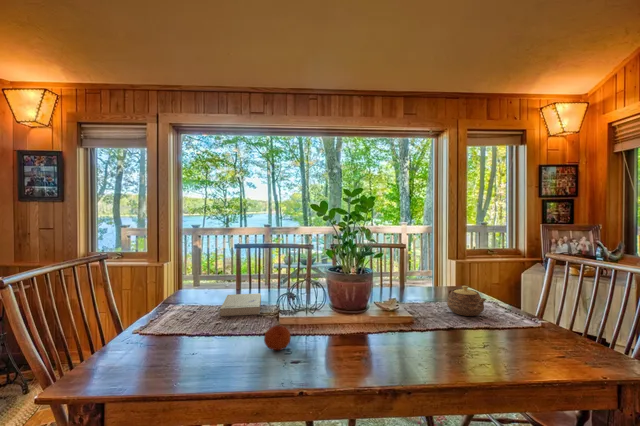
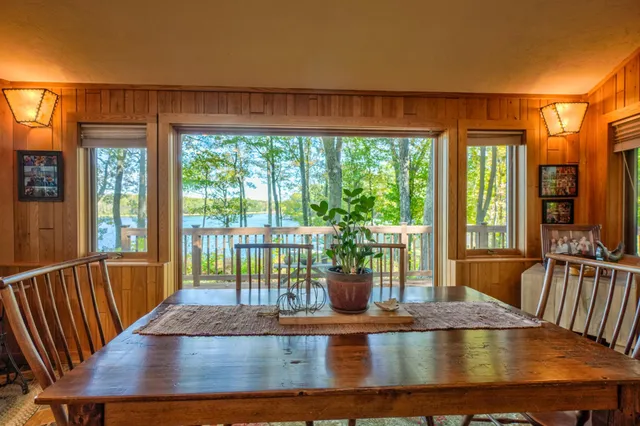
- fruit [263,324,291,351]
- teapot [446,285,488,317]
- book [219,292,262,317]
